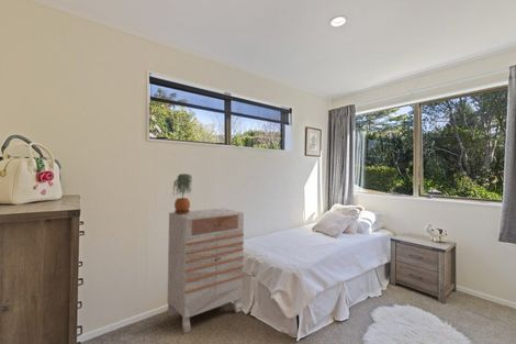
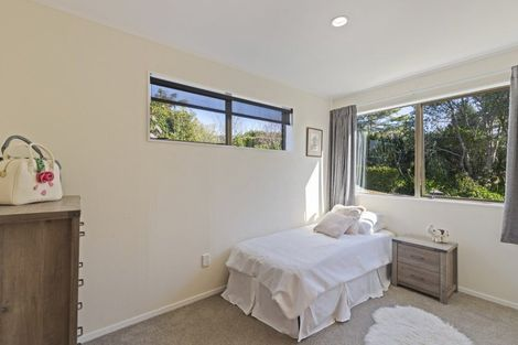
- potted plant [171,173,193,214]
- dresser [166,207,245,334]
